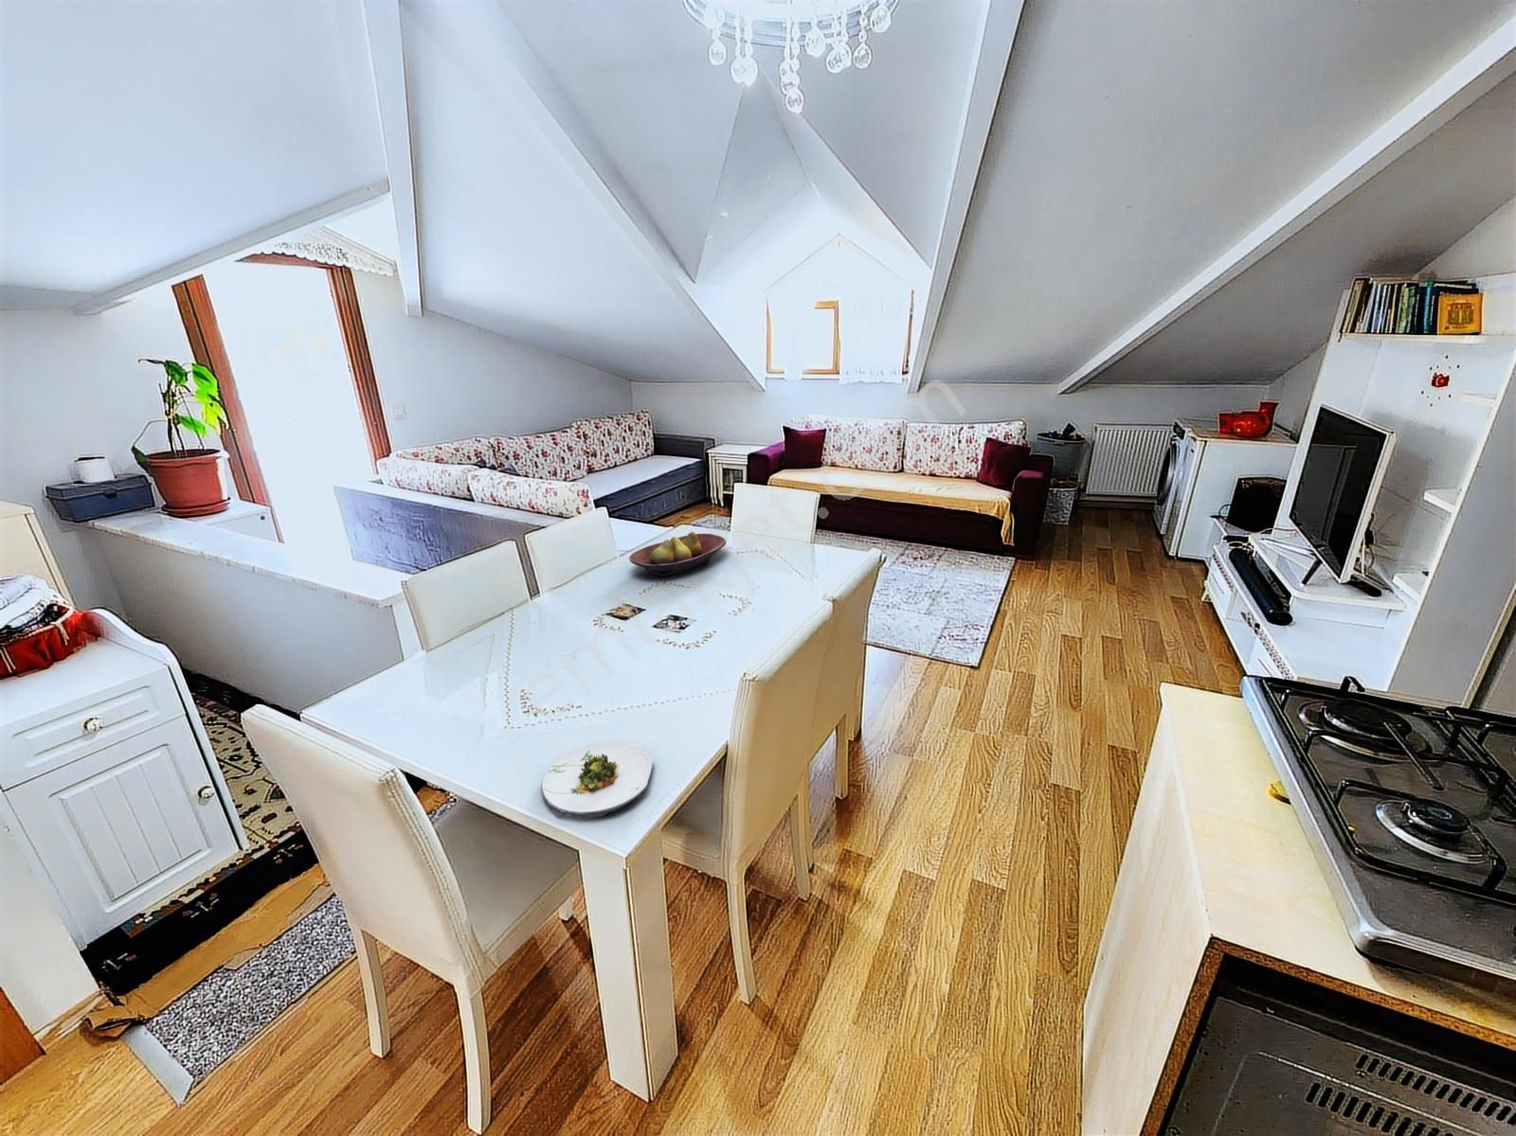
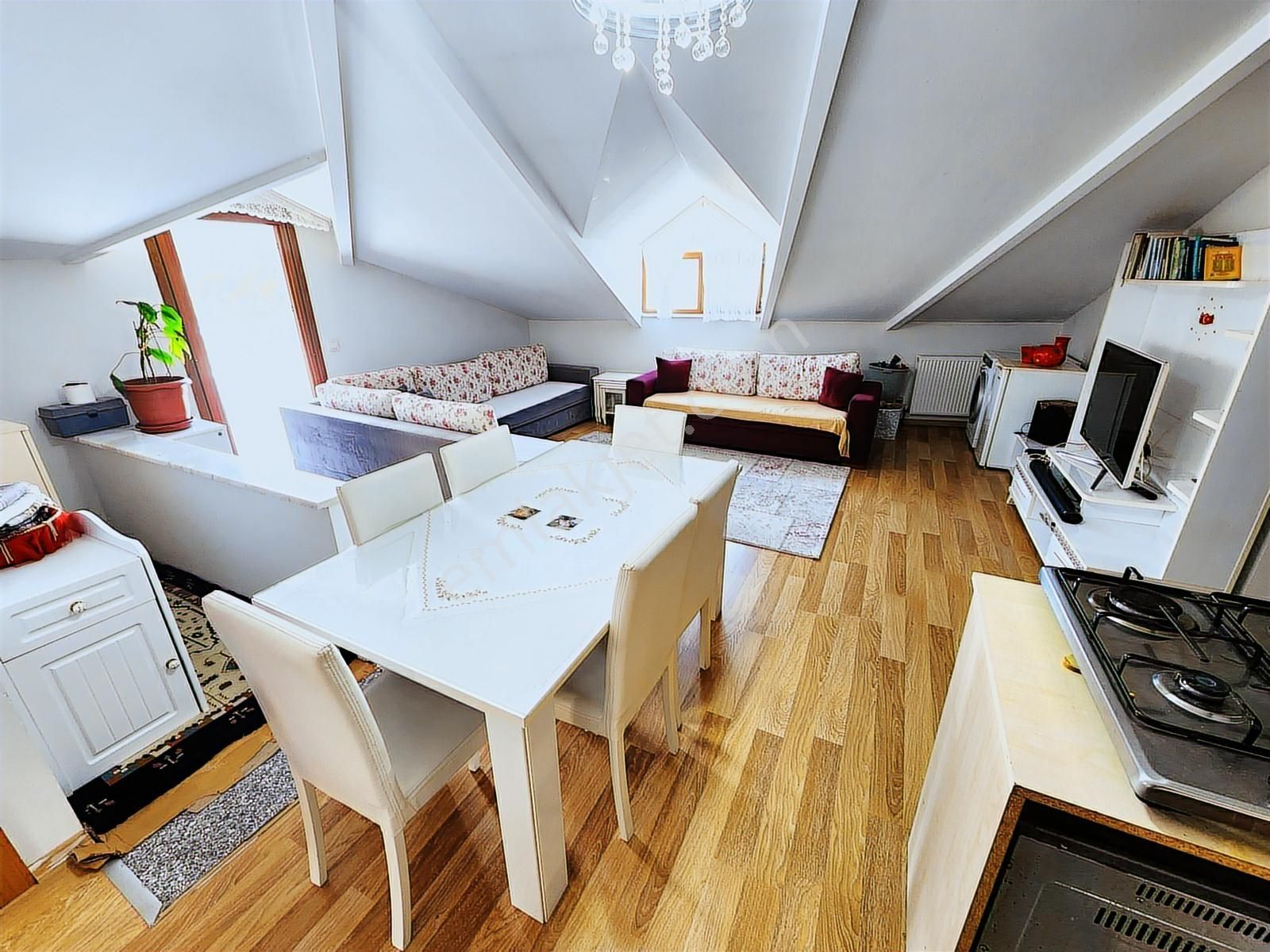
- fruit bowl [628,531,727,578]
- salad plate [540,740,654,820]
